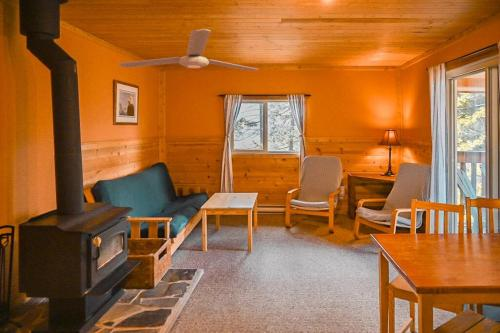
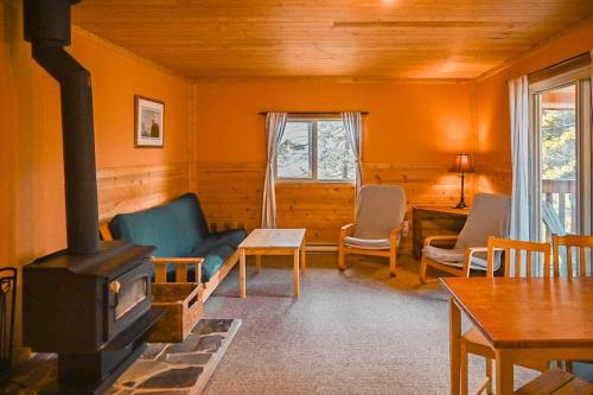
- ceiling fan [117,28,260,72]
